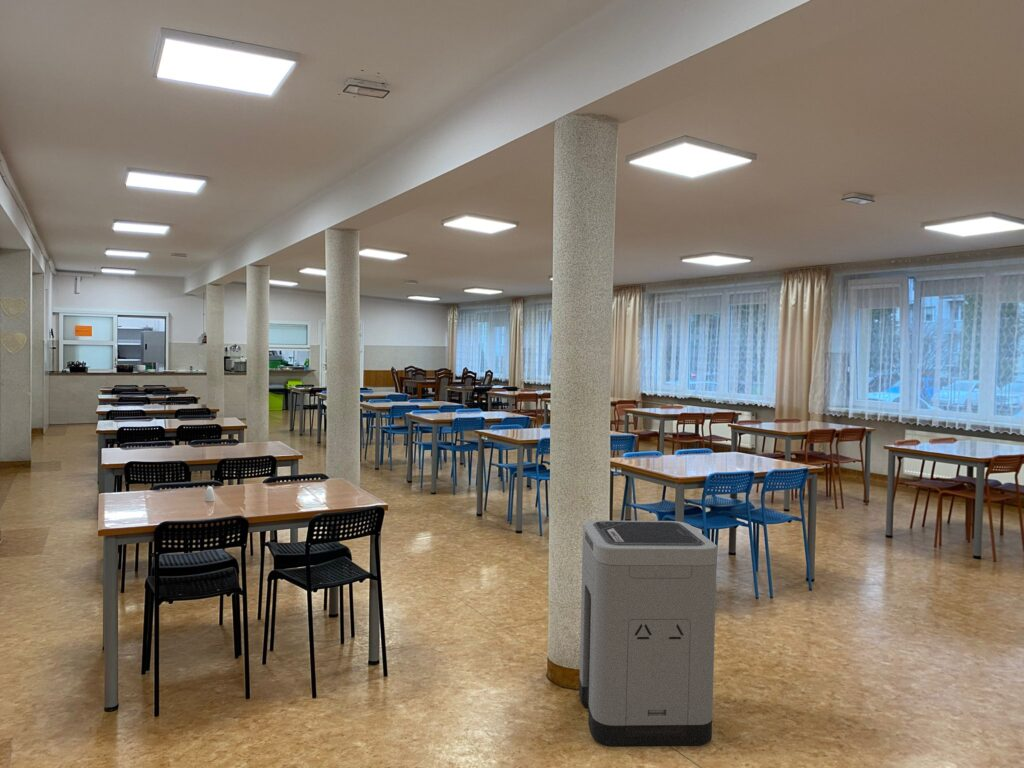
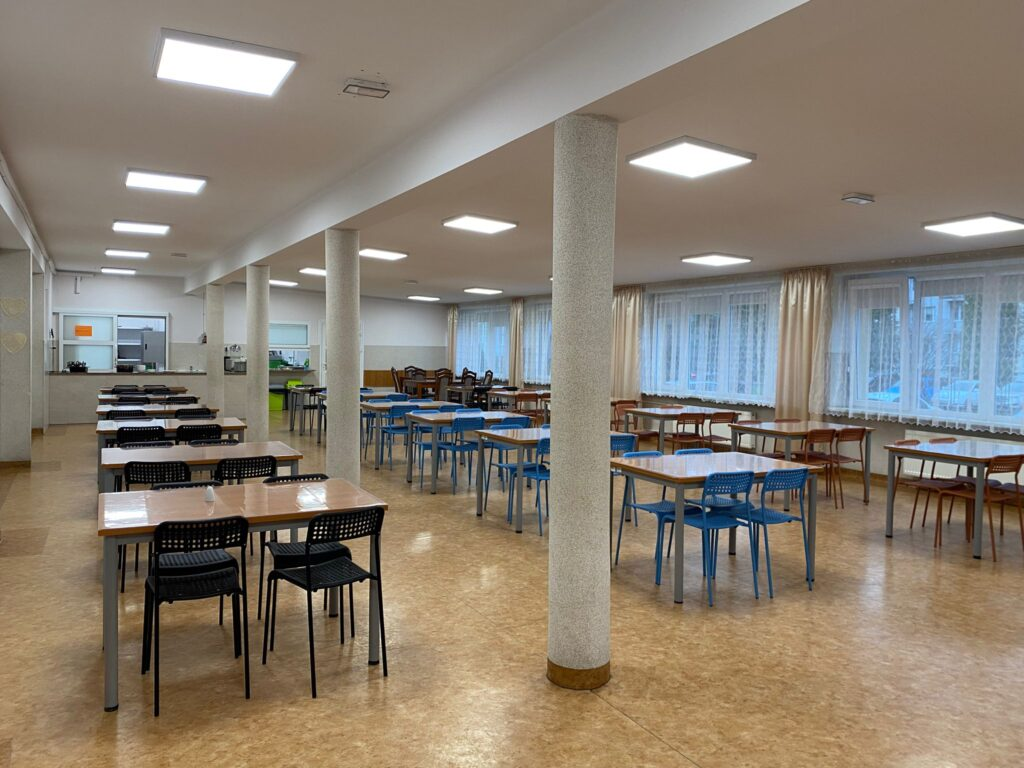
- trash can [578,519,718,748]
